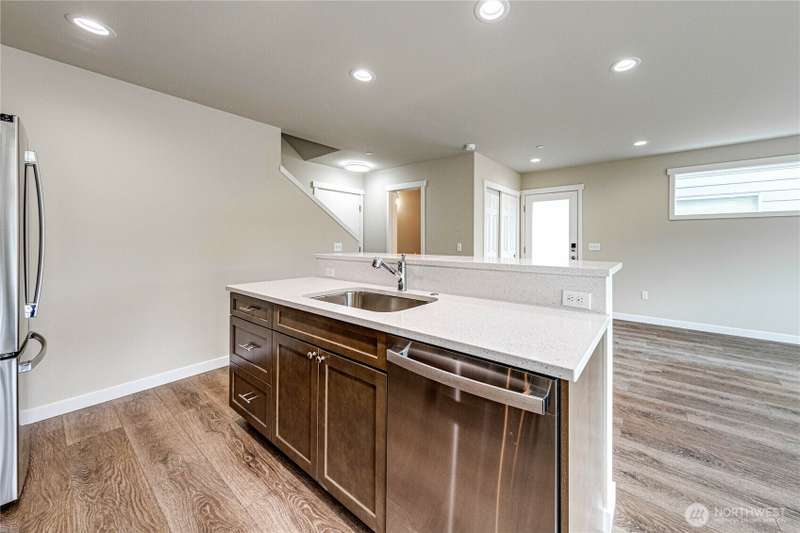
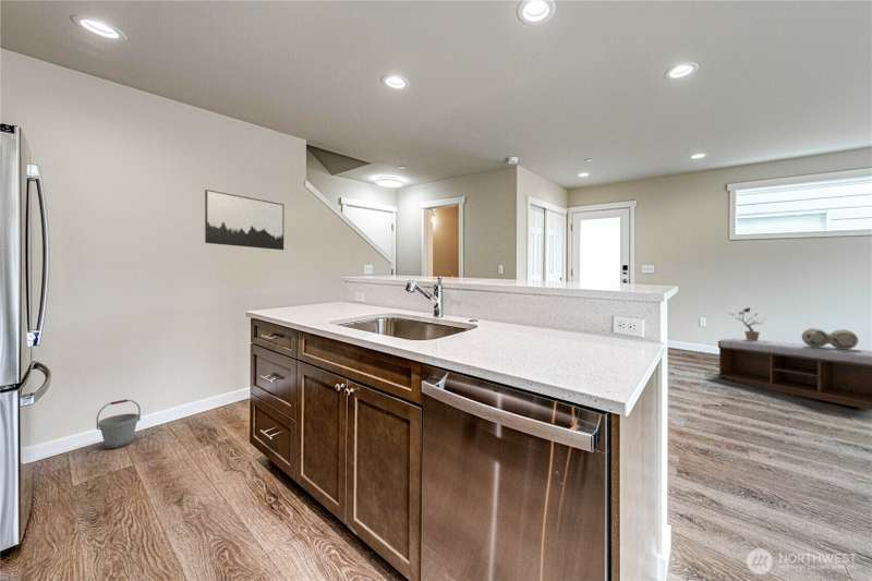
+ potted plant [730,306,768,341]
+ bench [717,337,872,411]
+ ceramic vessel [801,327,859,349]
+ wall art [204,189,284,251]
+ bucket [96,399,142,449]
